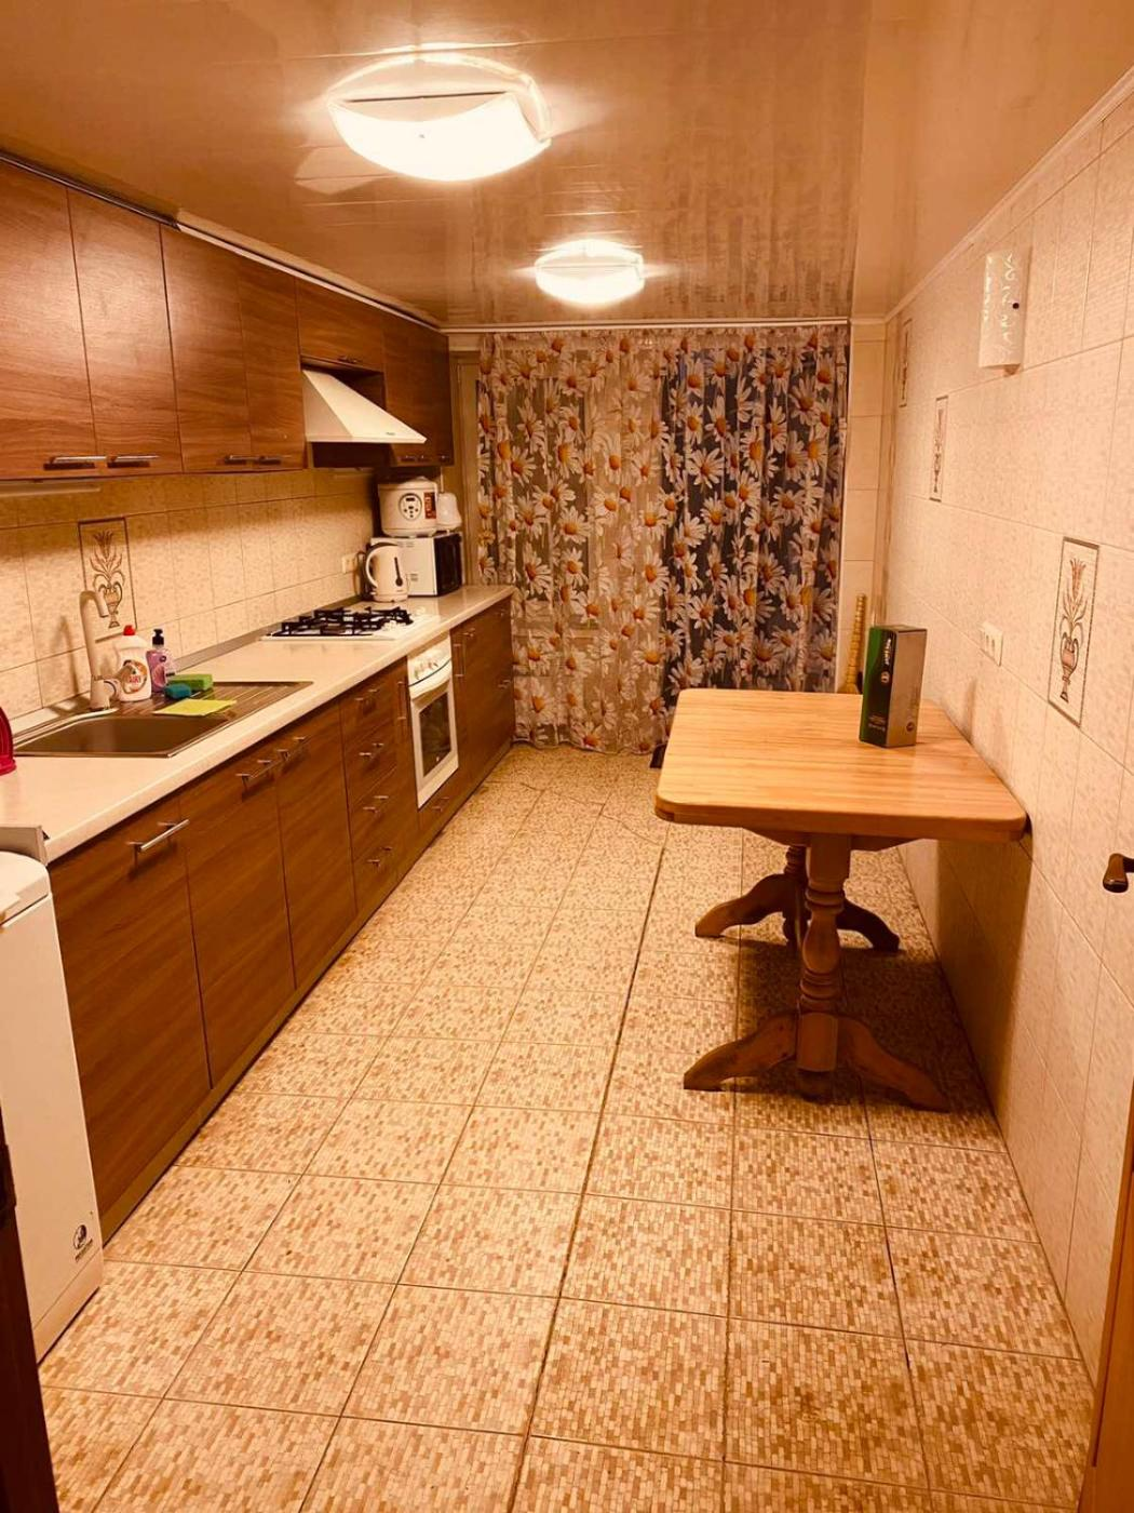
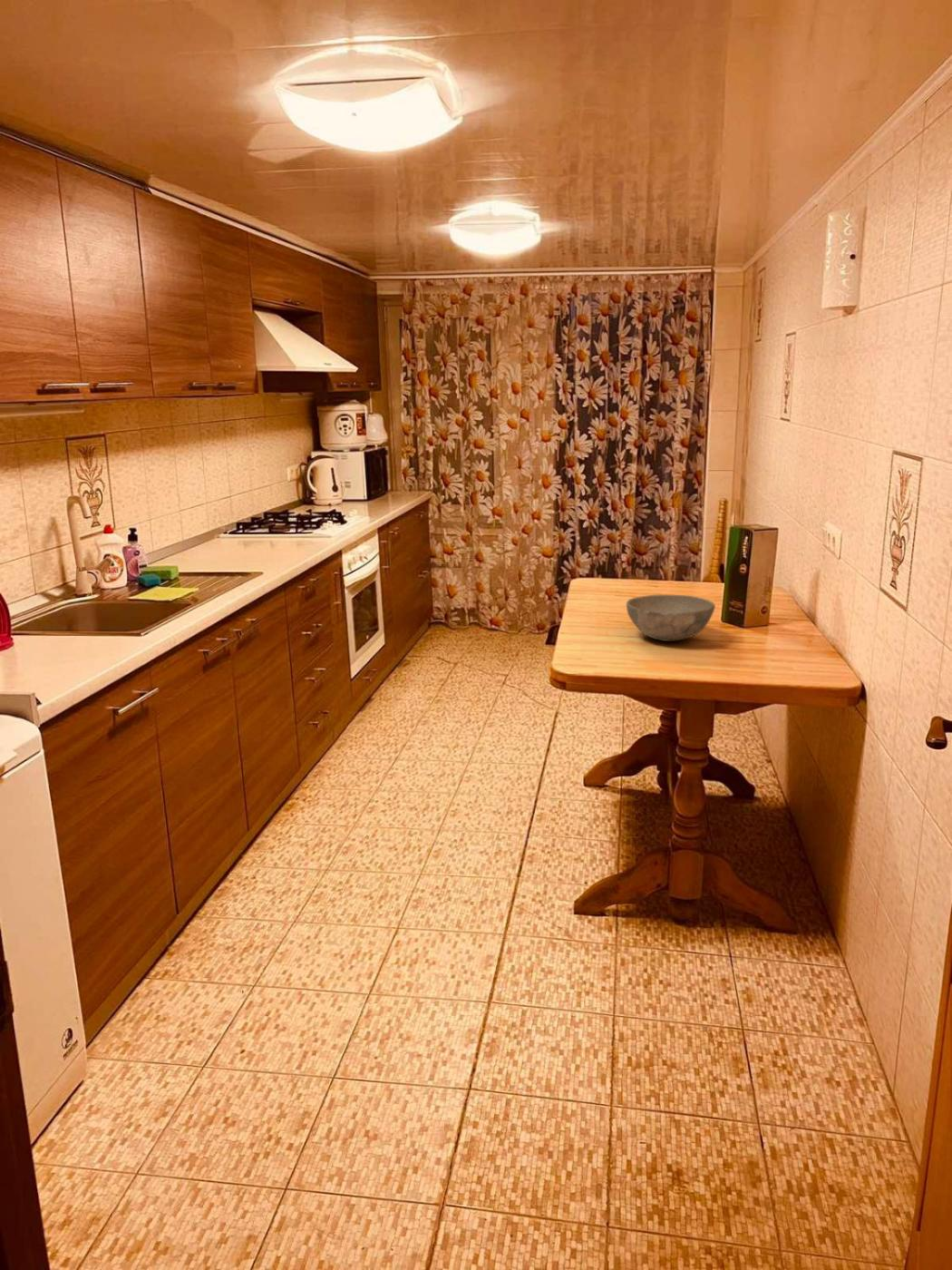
+ bowl [626,594,716,642]
